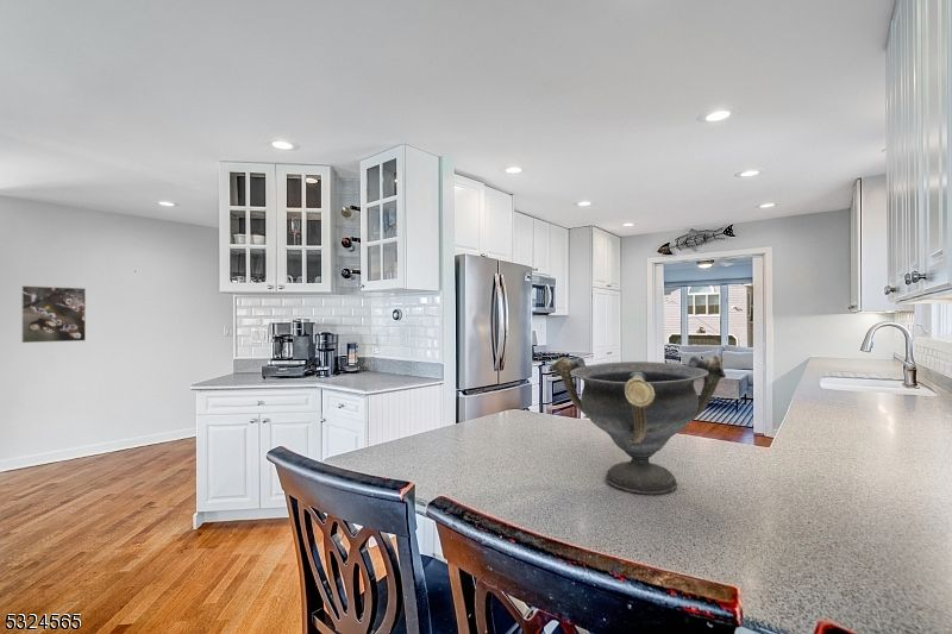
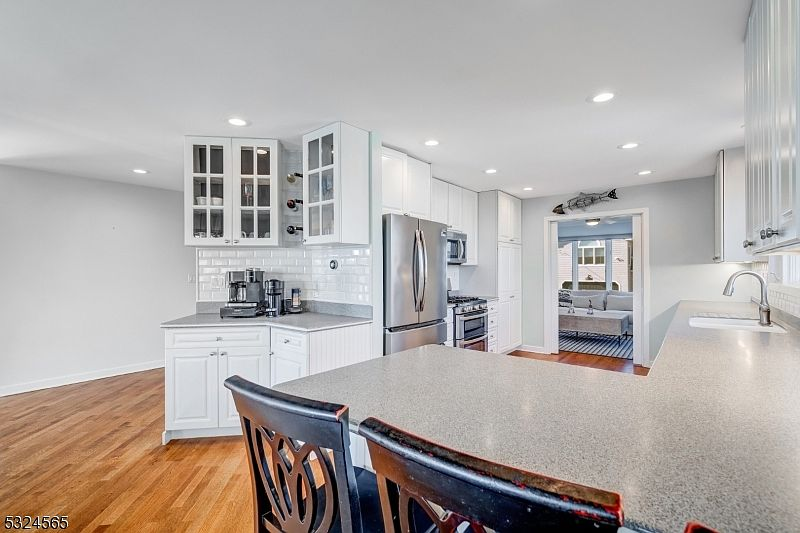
- decorative bowl [550,353,727,496]
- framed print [20,284,87,344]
